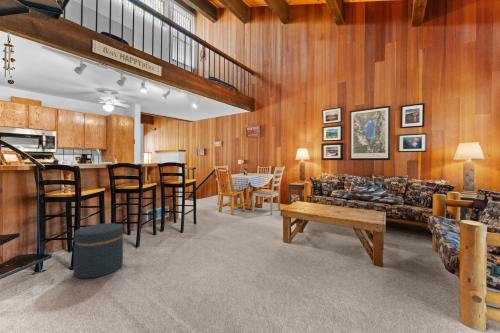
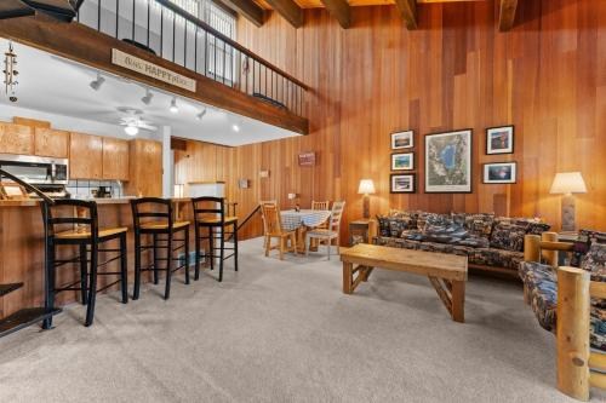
- ottoman [73,222,124,279]
